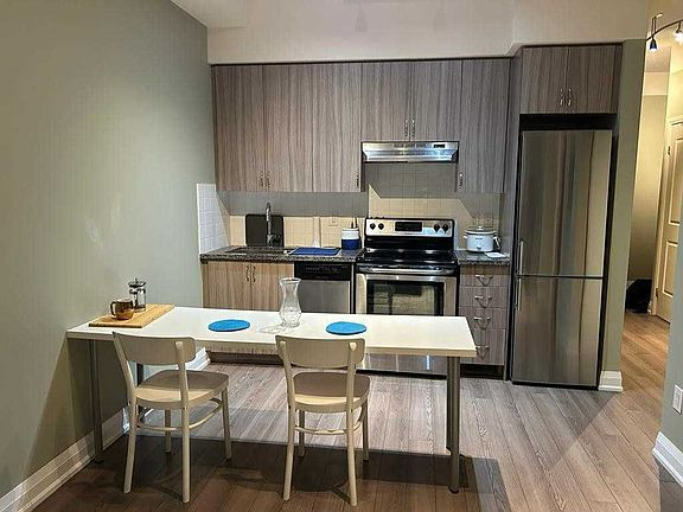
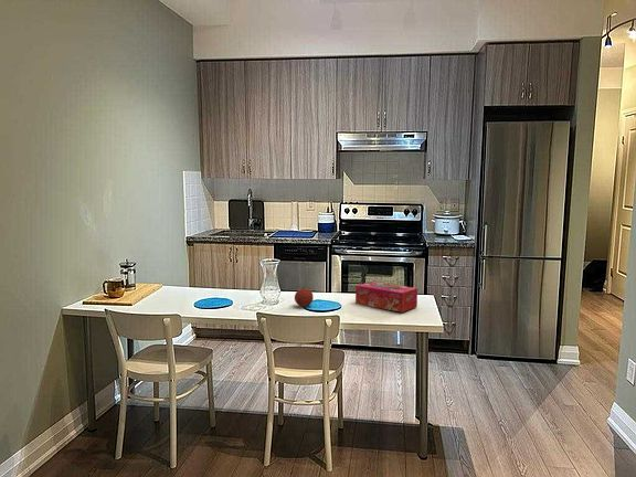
+ fruit [294,287,314,307]
+ tissue box [354,280,418,314]
